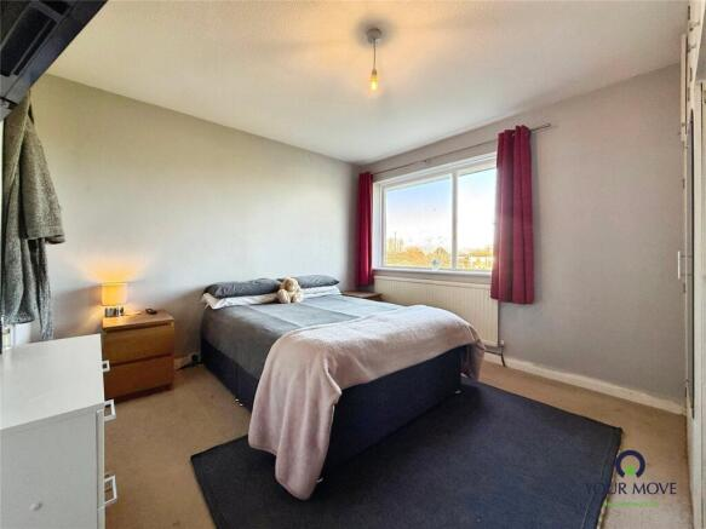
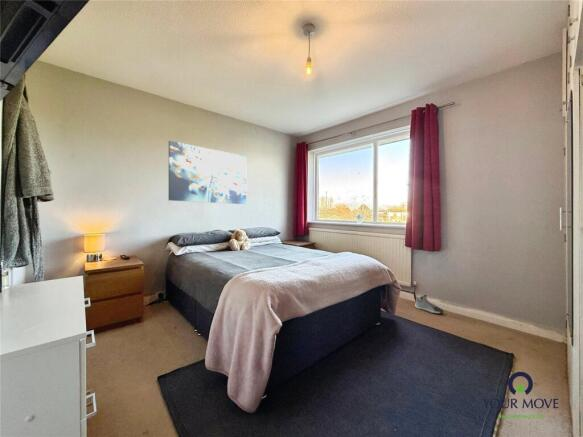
+ sneaker [414,294,445,315]
+ wall art [168,140,247,205]
